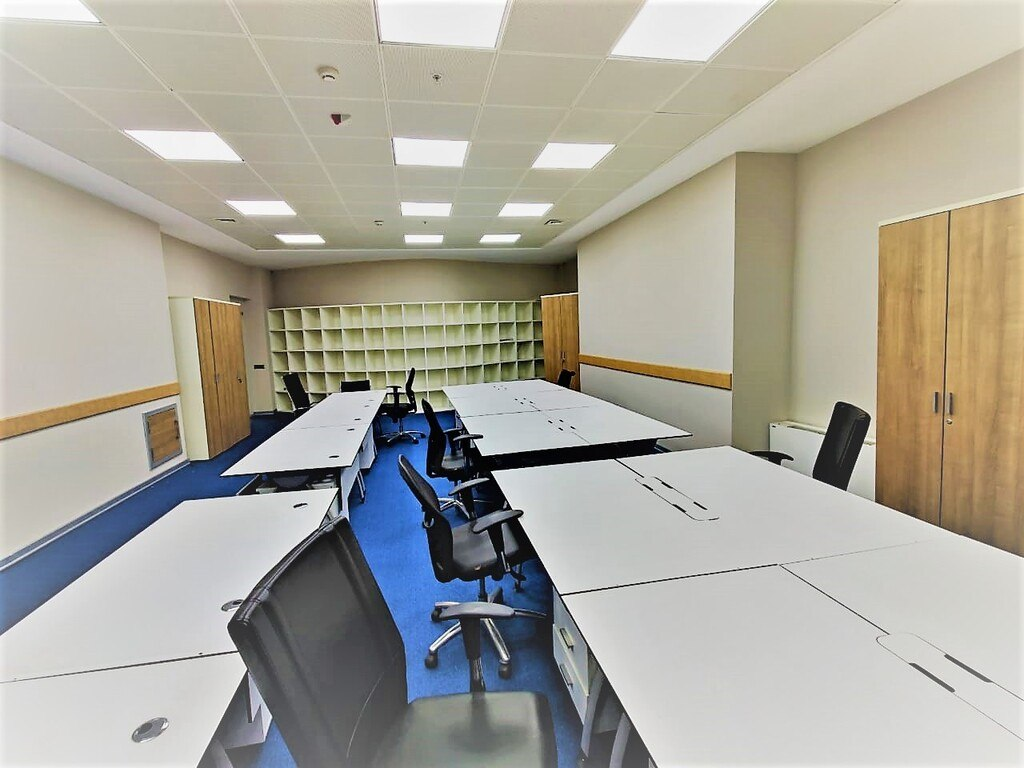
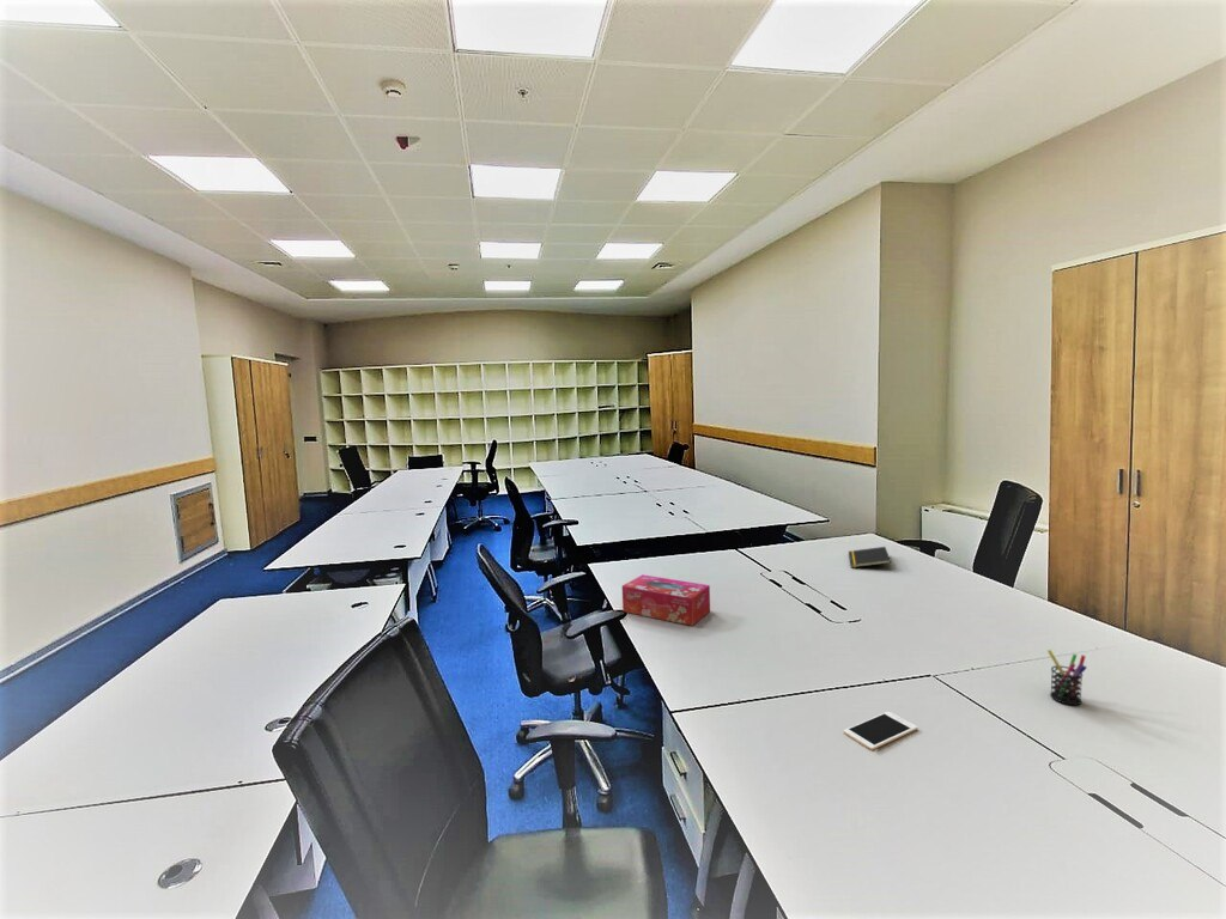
+ cell phone [843,710,918,751]
+ pen holder [1046,649,1088,706]
+ notepad [848,546,892,568]
+ tissue box [621,573,711,627]
